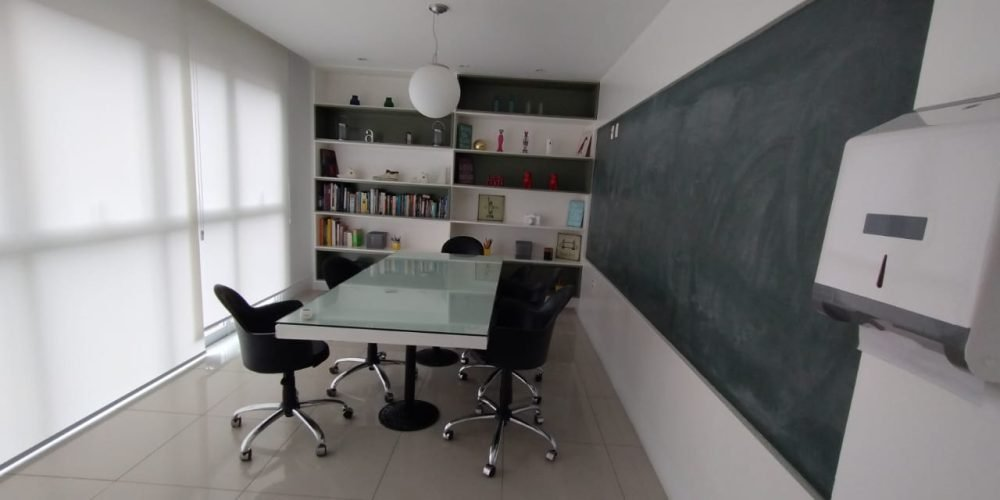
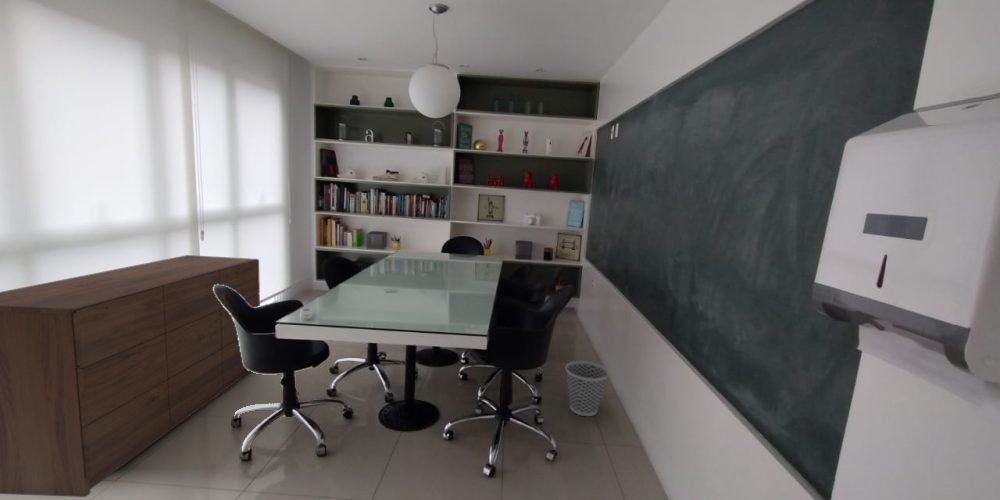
+ wastebasket [565,360,610,417]
+ dresser [0,254,261,498]
